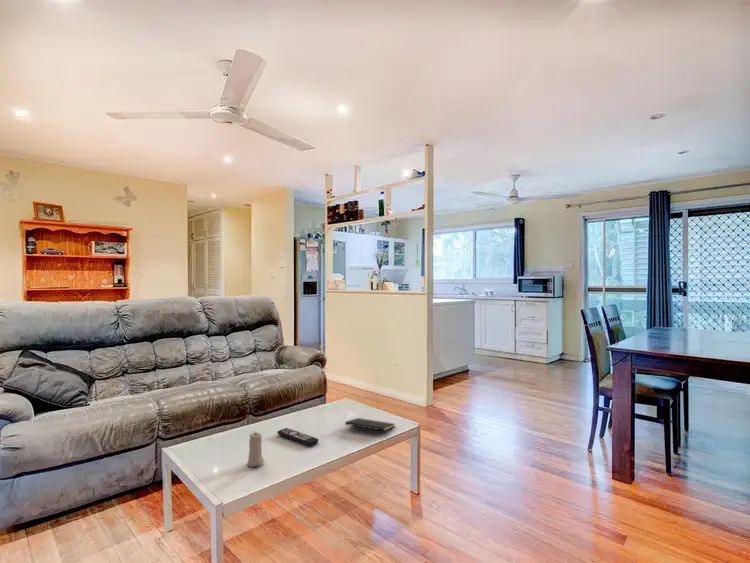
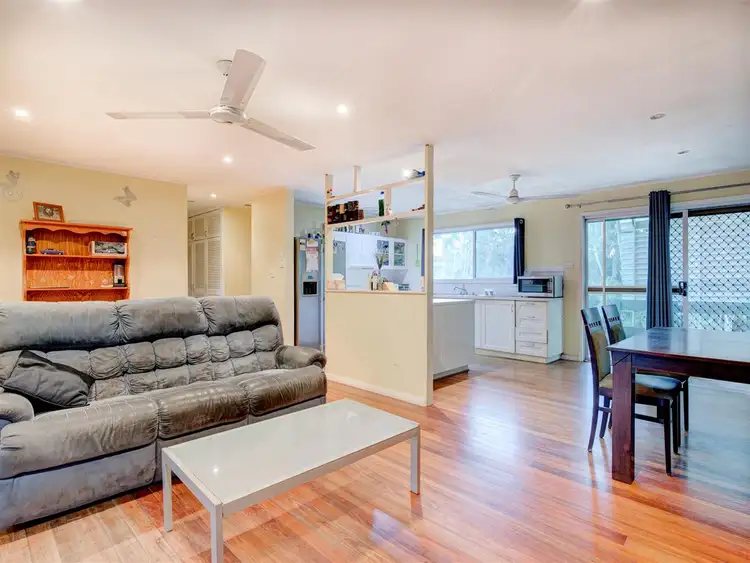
- remote control [276,427,319,447]
- notepad [344,417,396,437]
- candle [246,430,265,468]
